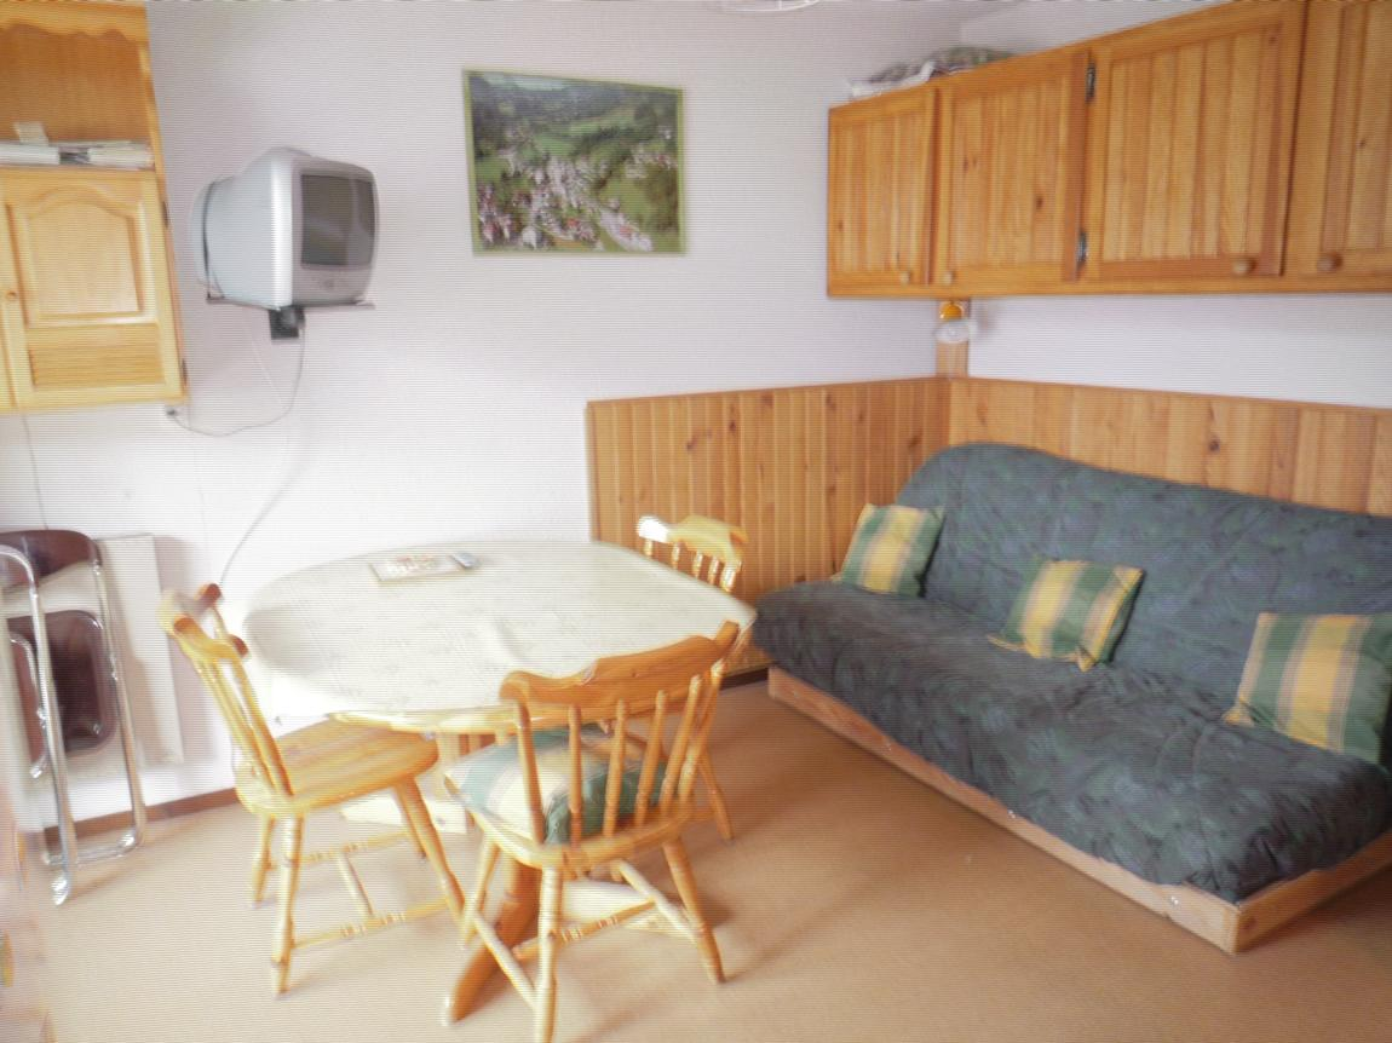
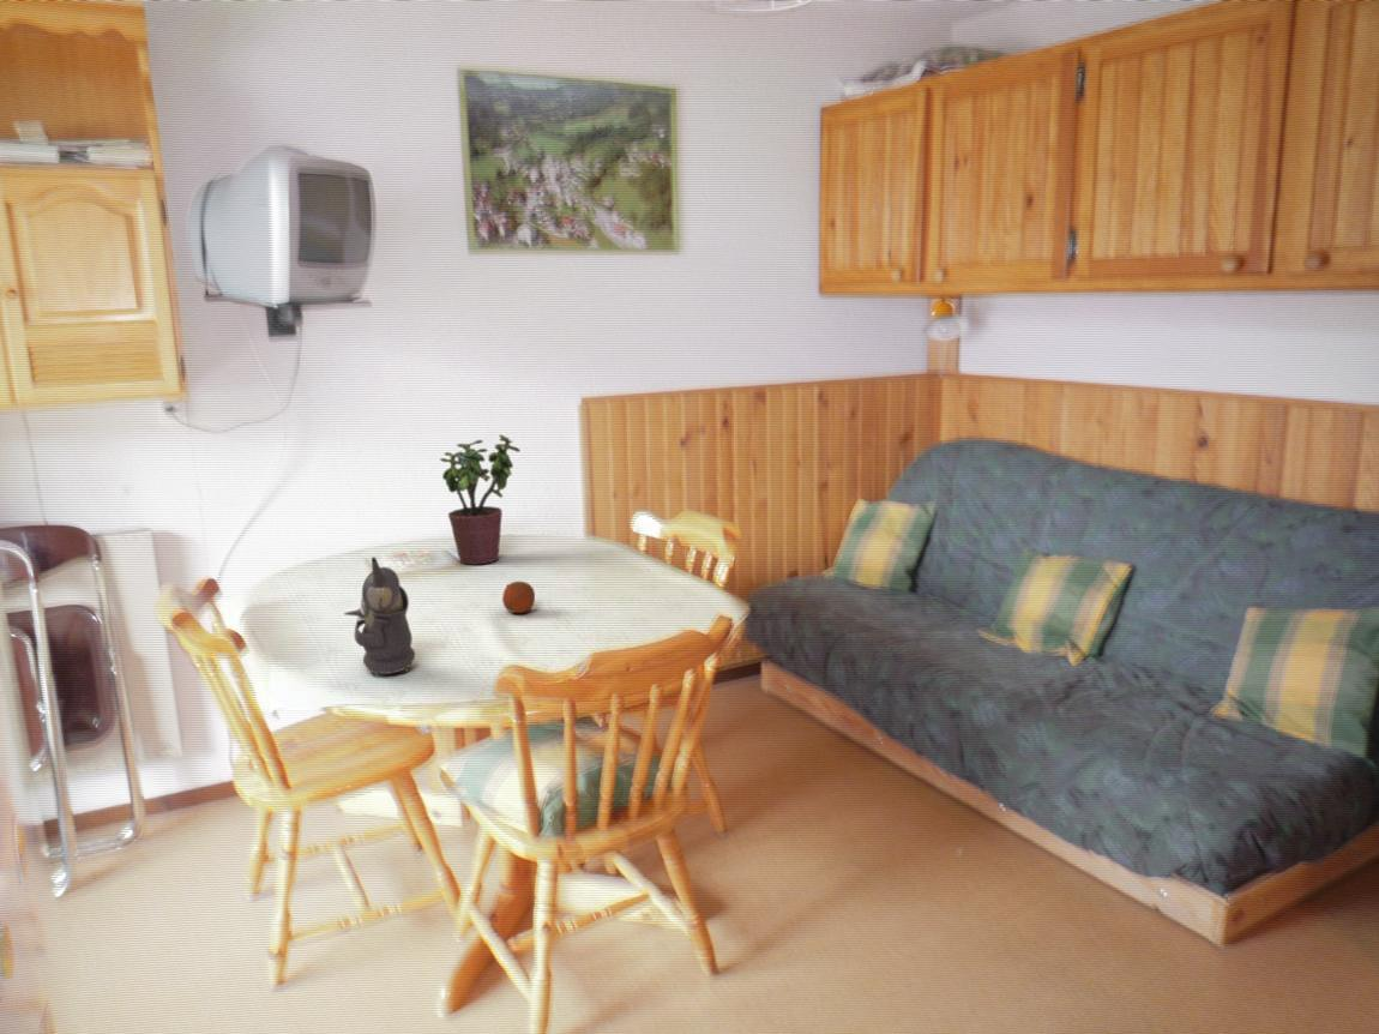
+ orange [501,581,536,614]
+ teapot [343,555,416,677]
+ potted plant [439,433,522,566]
